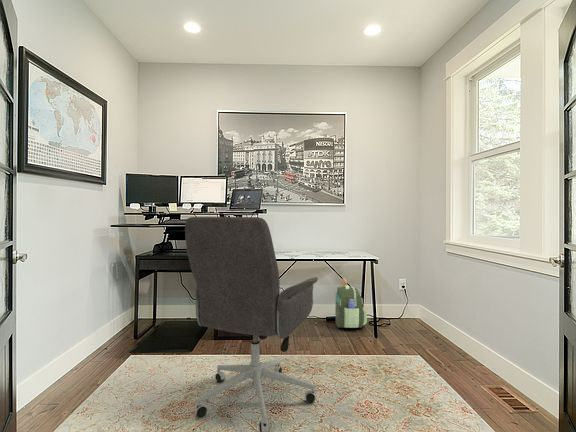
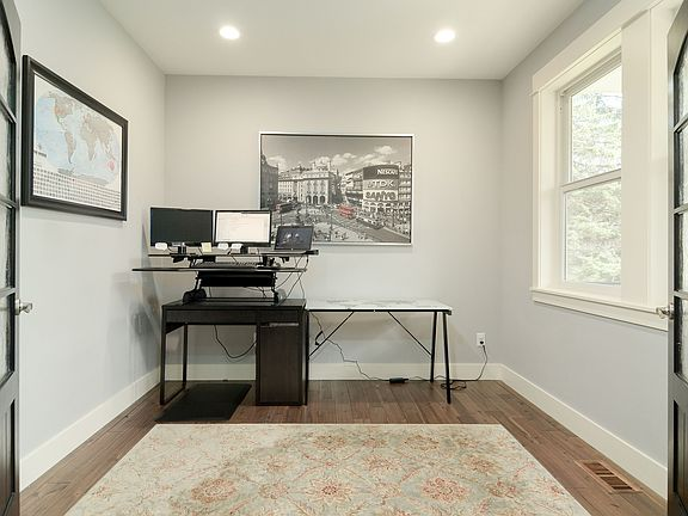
- backpack [334,277,368,329]
- office chair [184,216,319,432]
